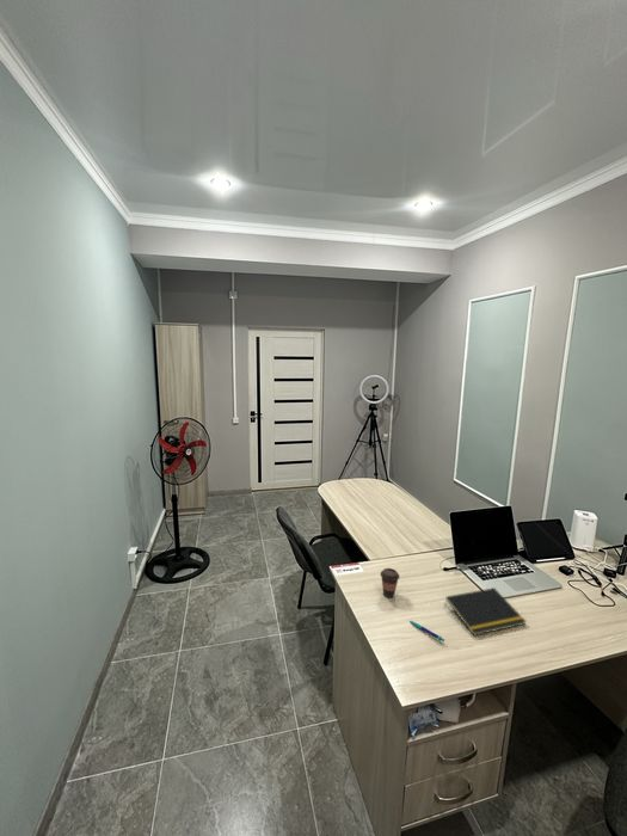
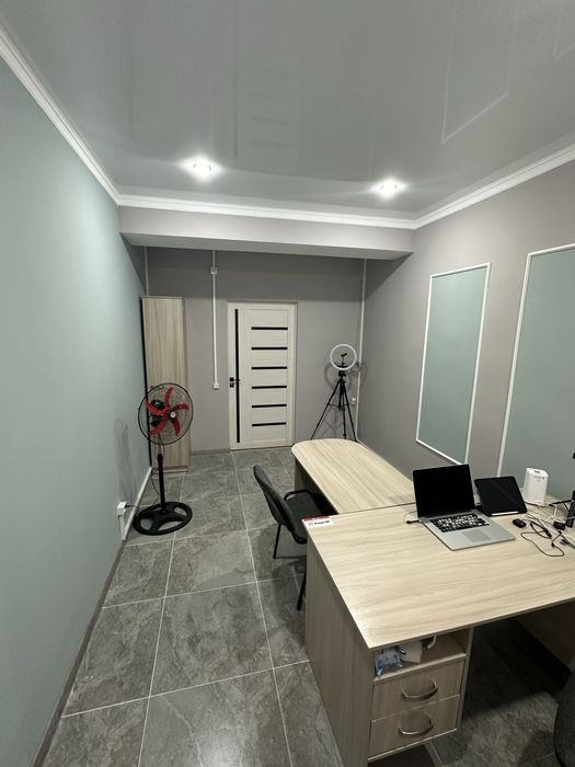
- notepad [443,586,528,637]
- pen [408,620,445,643]
- coffee cup [379,567,400,598]
